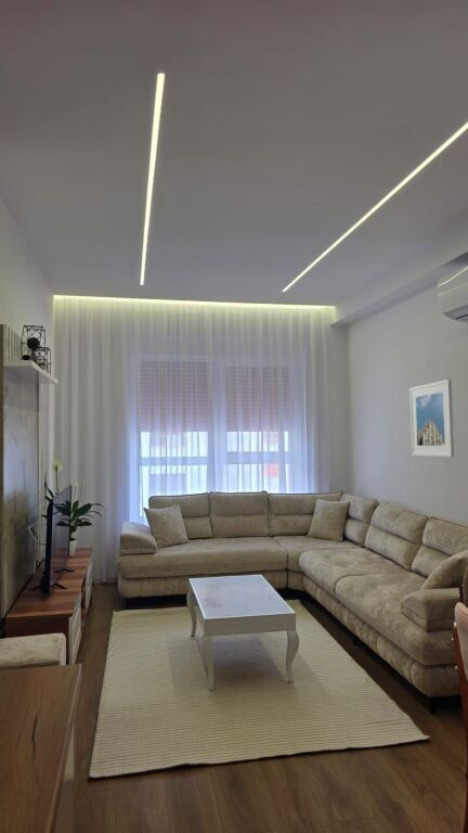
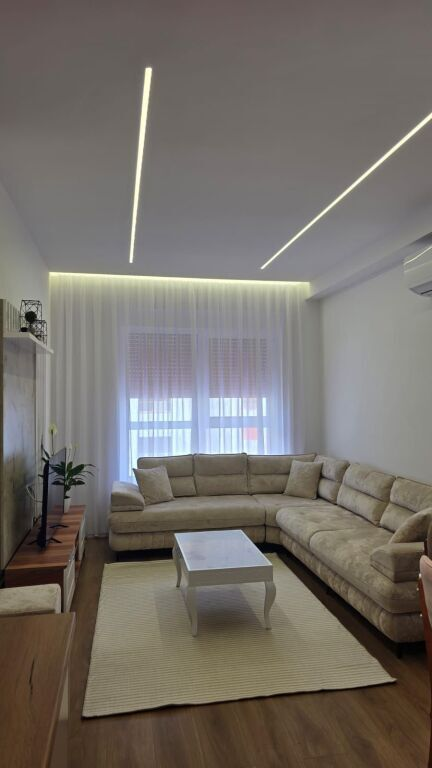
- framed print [408,379,455,458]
